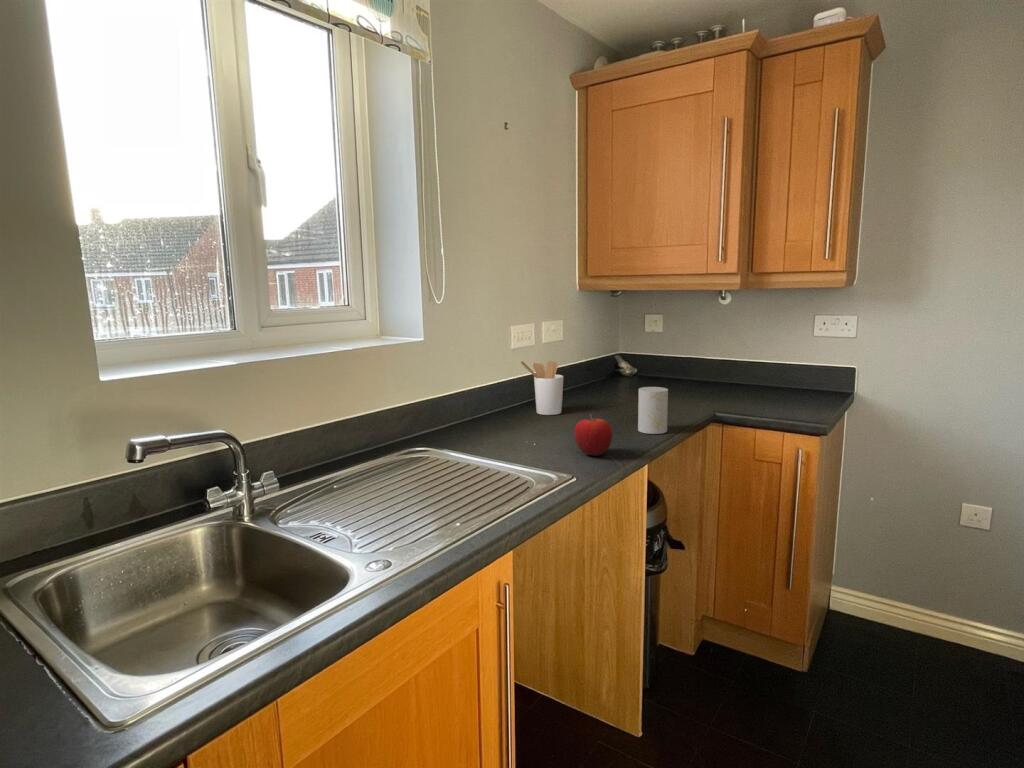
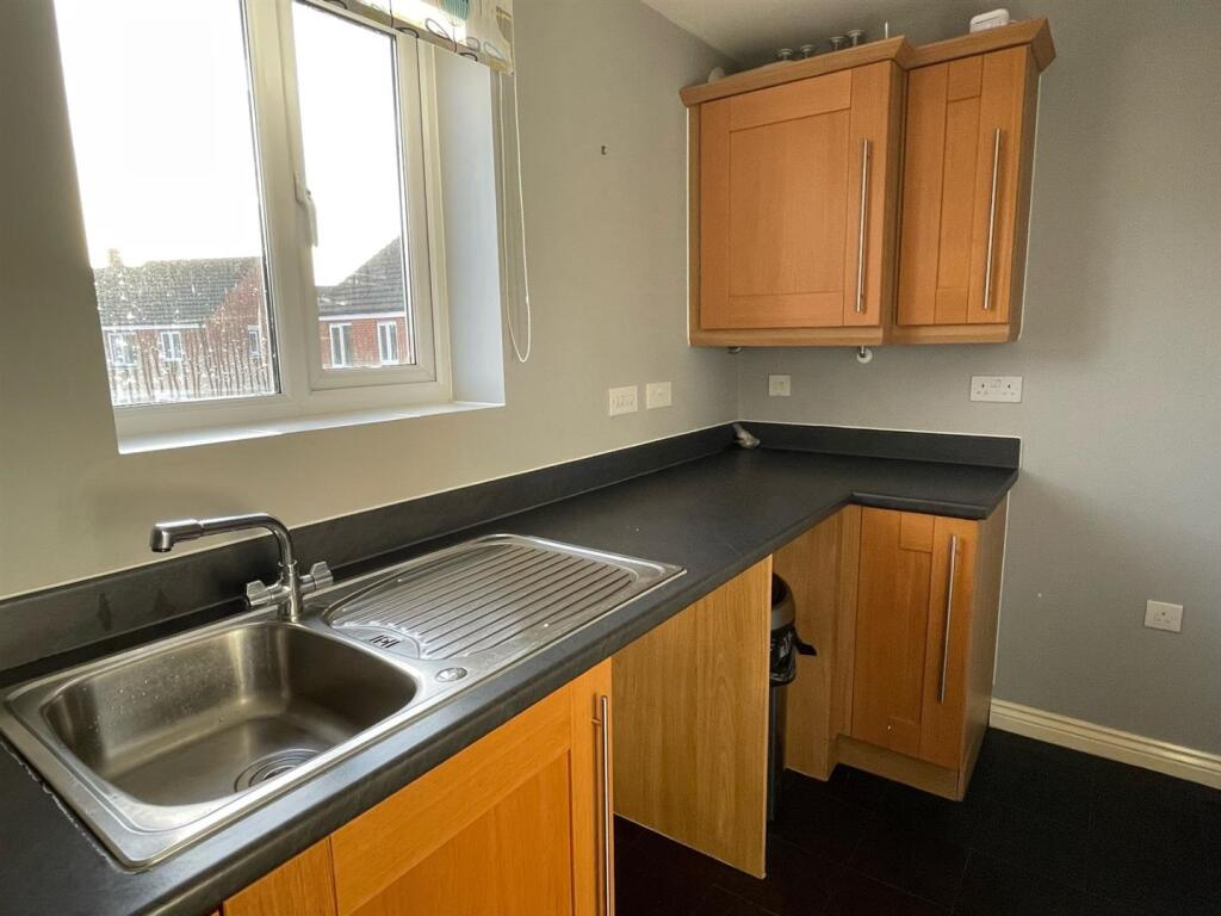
- utensil holder [519,360,564,416]
- fruit [573,413,613,457]
- cup [637,386,669,435]
